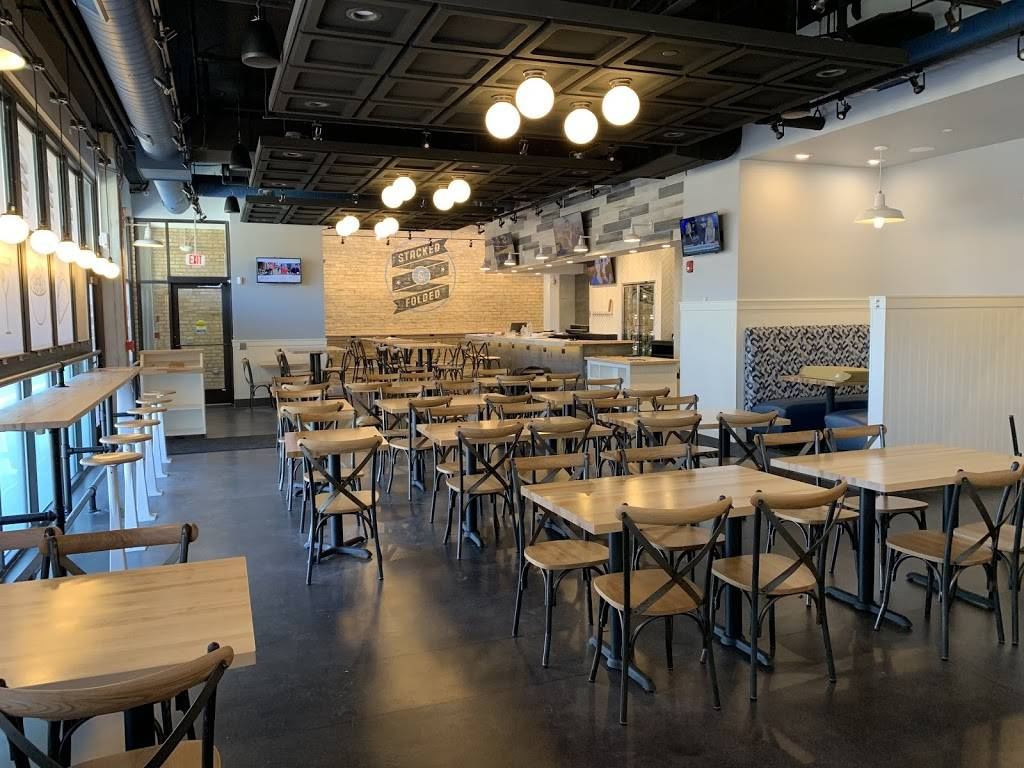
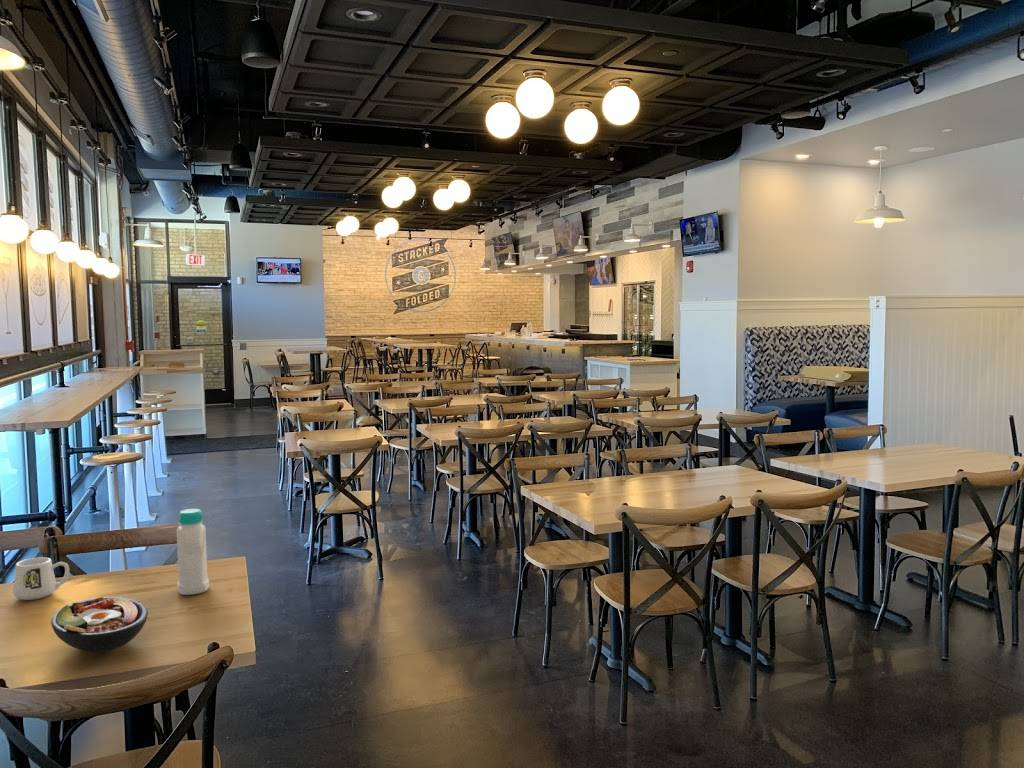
+ bottle [176,508,210,596]
+ mug [12,556,70,601]
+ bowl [50,596,149,653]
